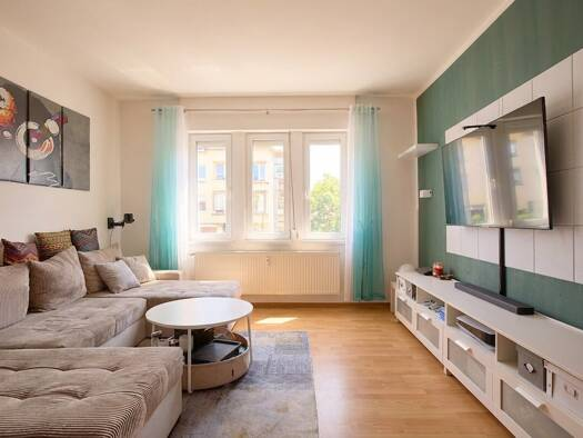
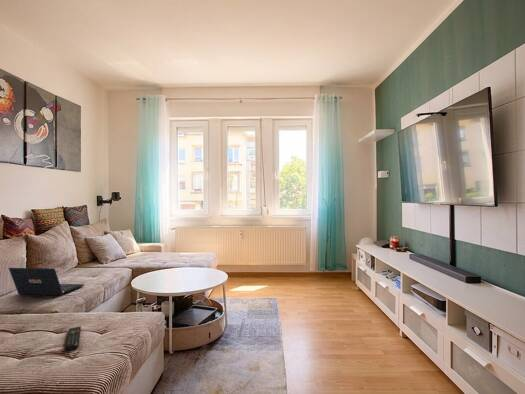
+ remote control [64,325,82,351]
+ laptop [8,267,85,296]
